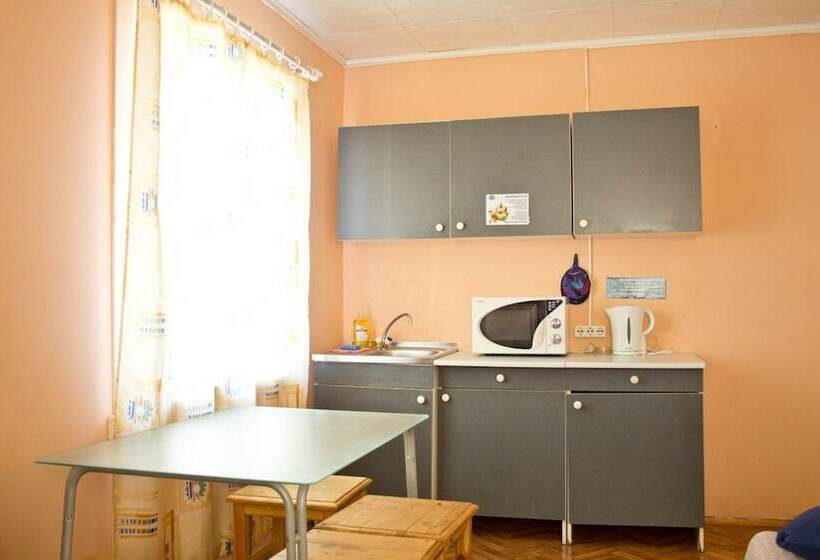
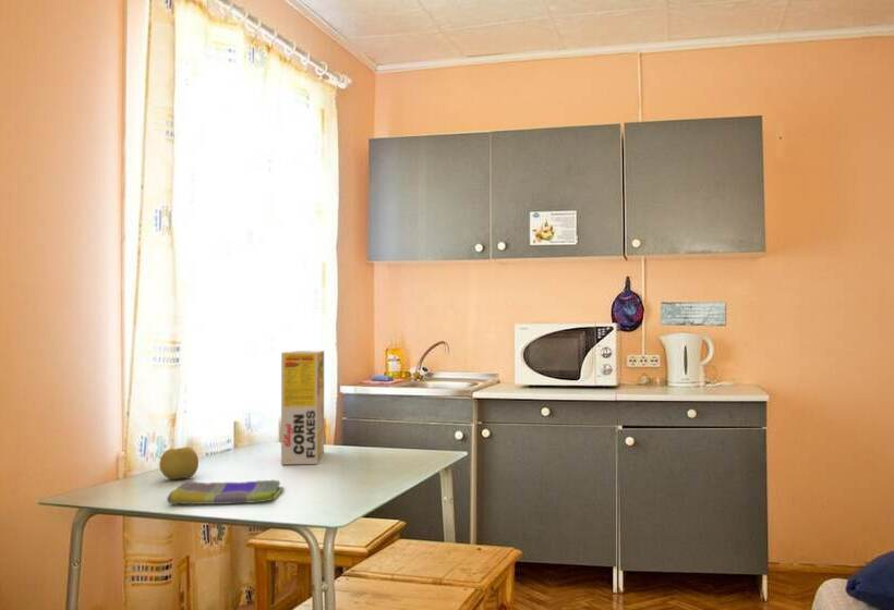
+ fruit [158,447,200,480]
+ cereal box [280,350,325,465]
+ dish towel [166,479,286,505]
